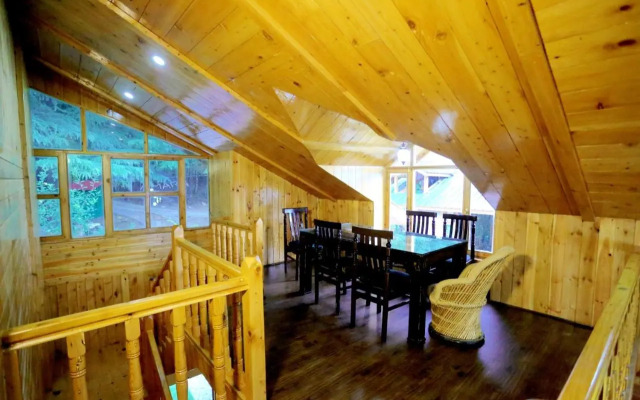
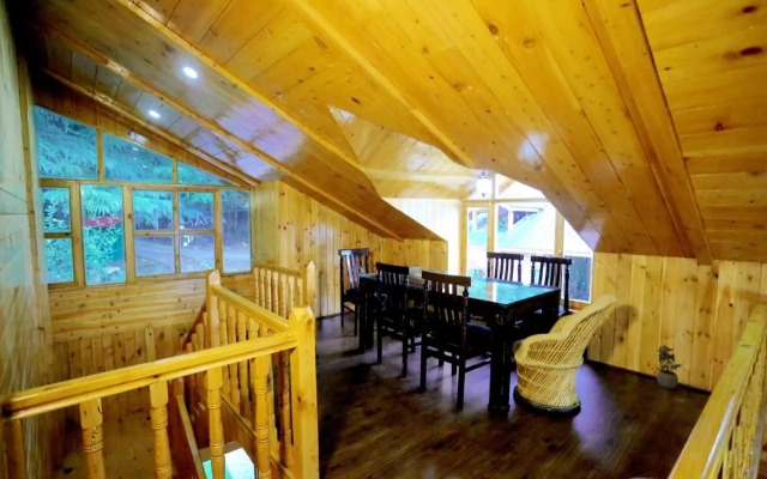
+ potted plant [656,344,683,390]
